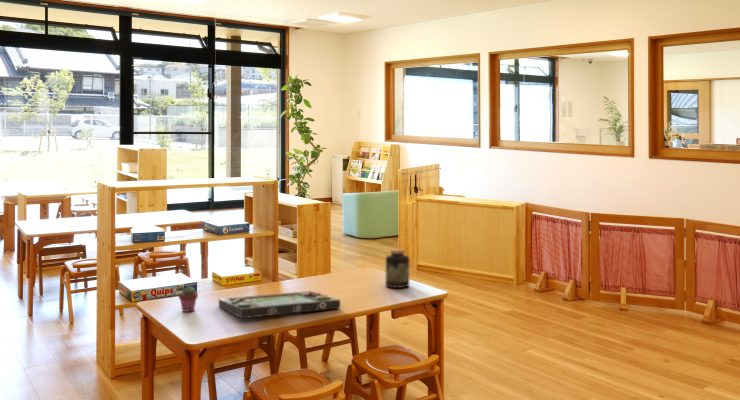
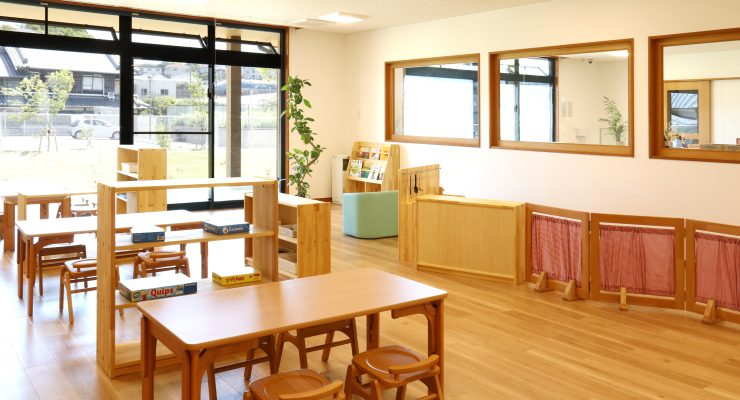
- potted succulent [178,285,199,313]
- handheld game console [218,290,341,319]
- jar [385,249,410,289]
